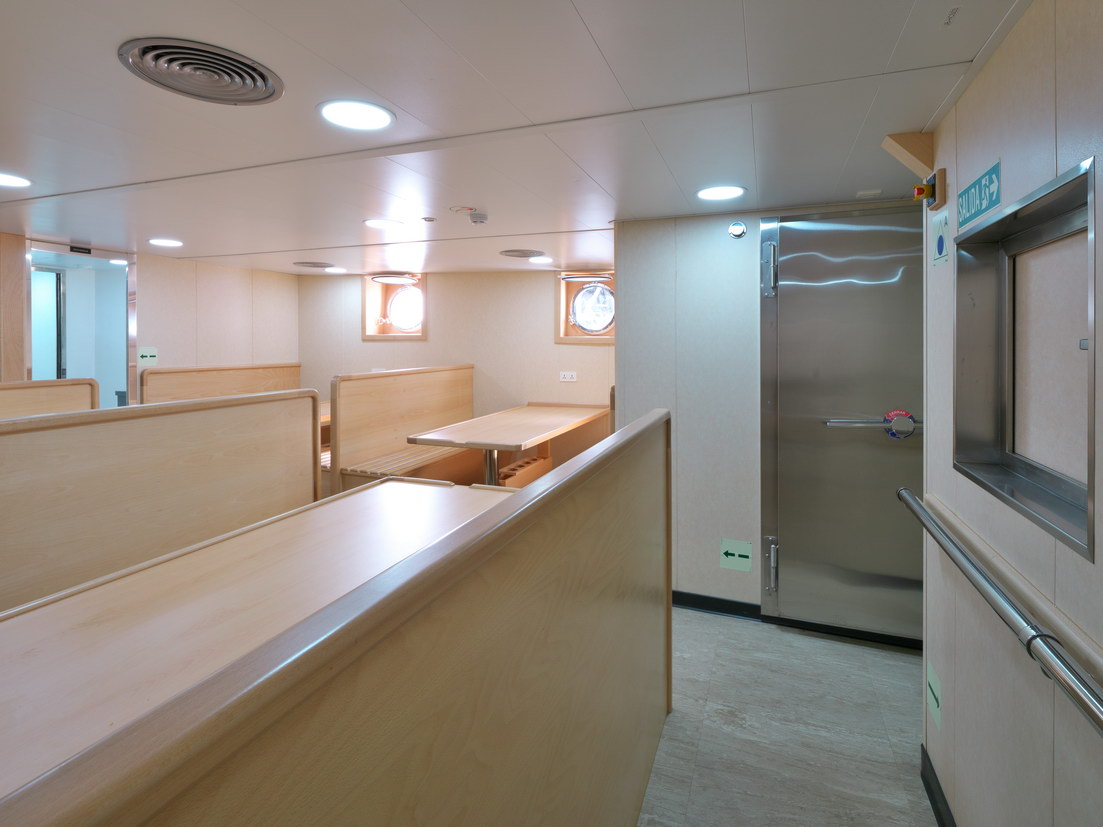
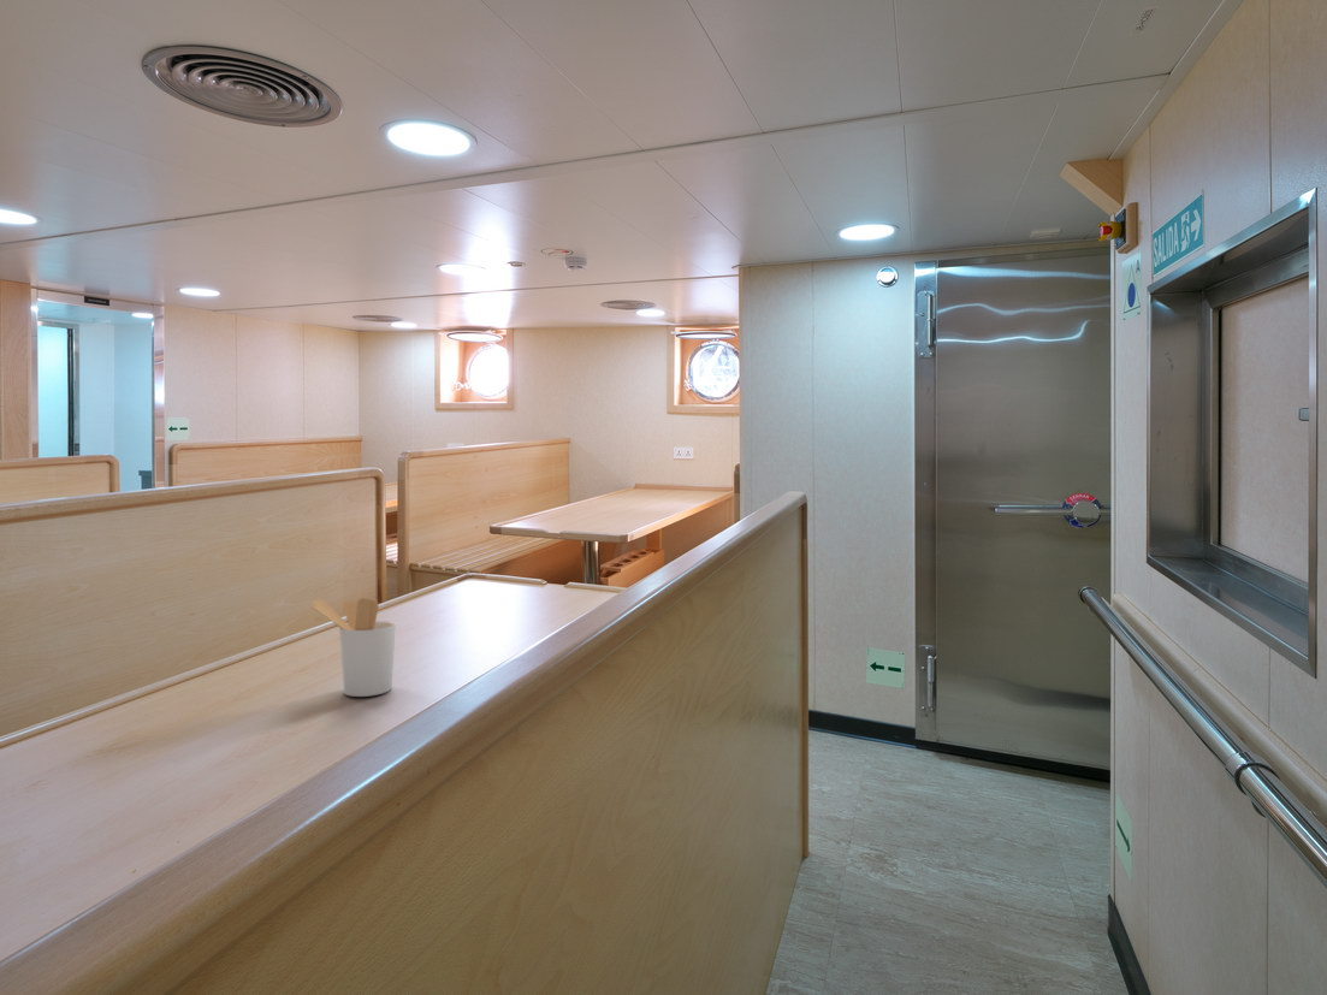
+ utensil holder [309,597,397,698]
